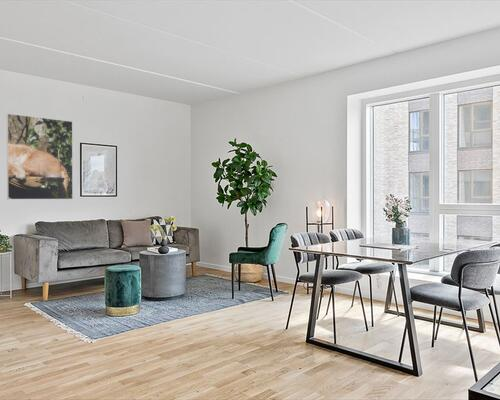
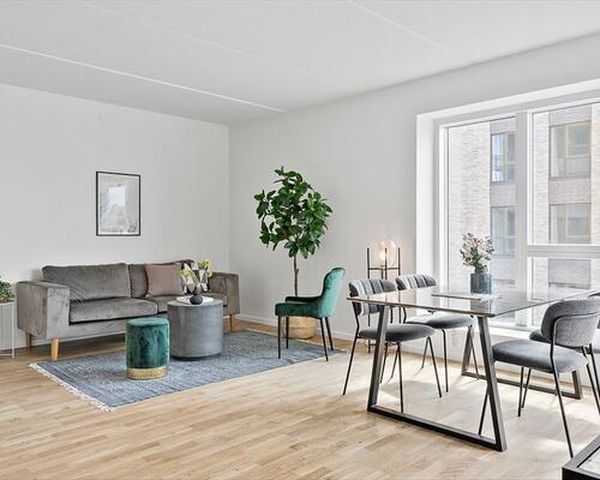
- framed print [6,113,74,200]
